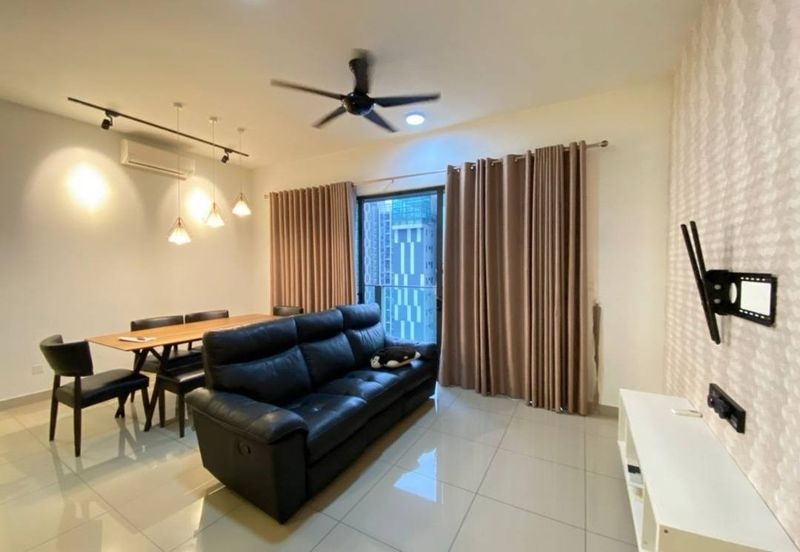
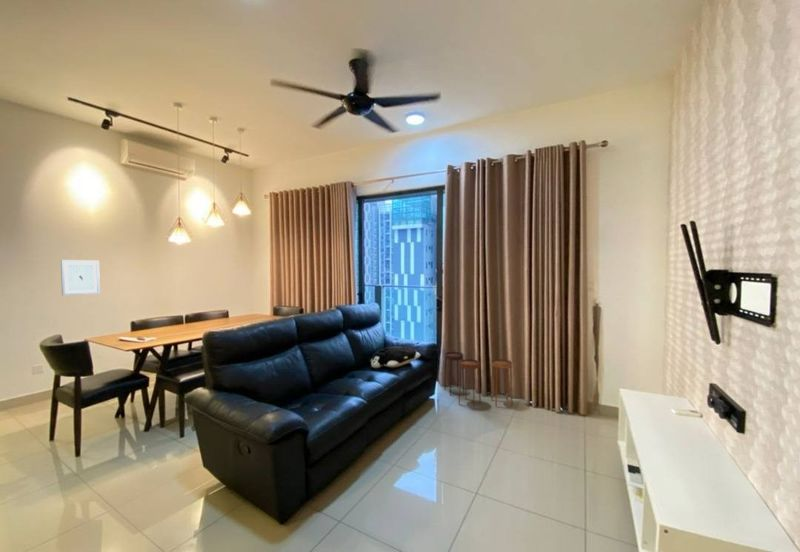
+ wall art [60,259,101,297]
+ side table [443,350,514,409]
